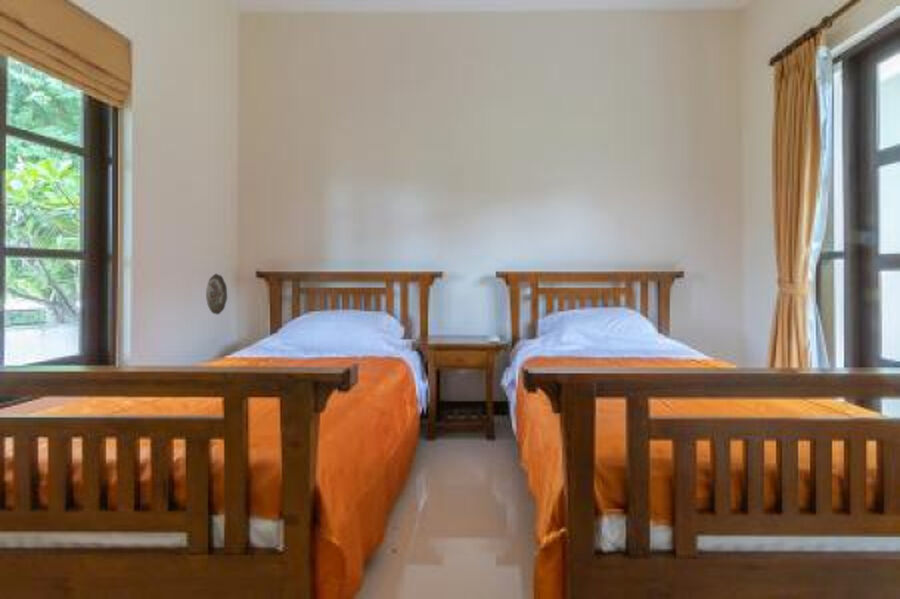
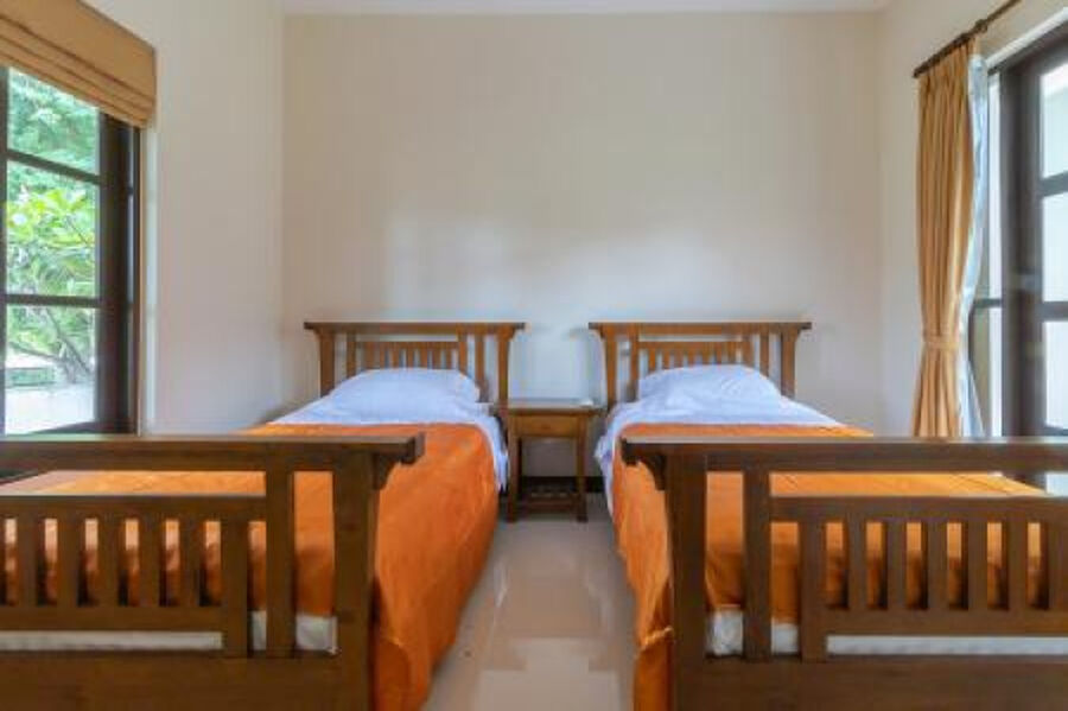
- decorative plate [205,273,228,316]
